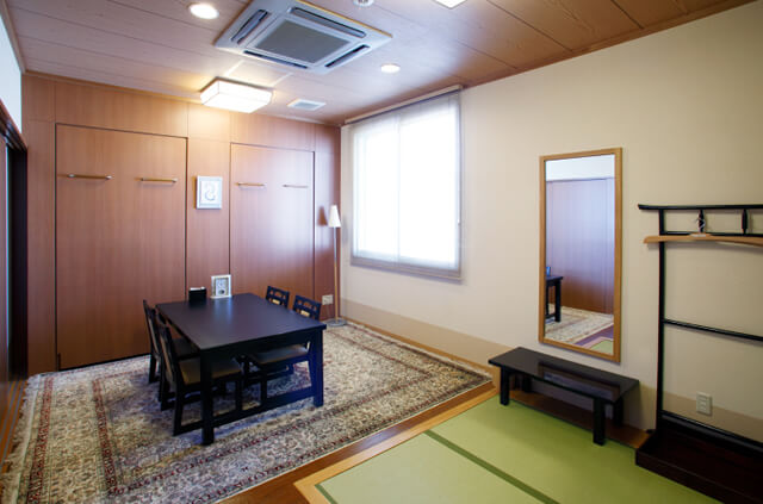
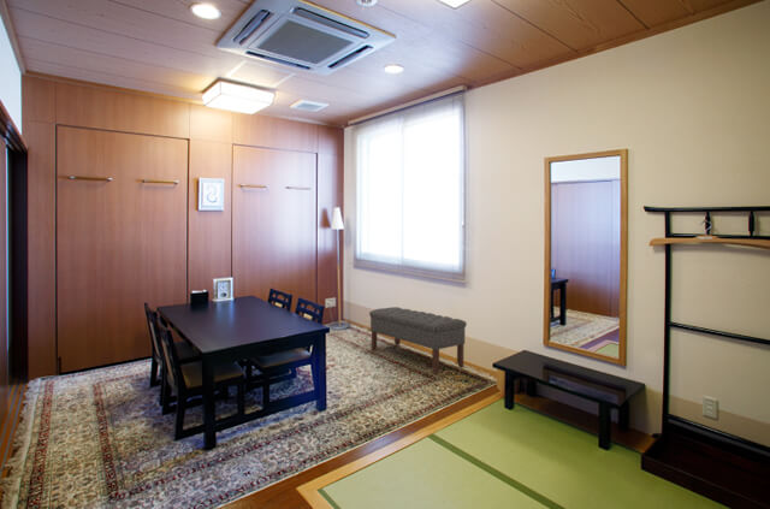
+ bench [368,306,468,375]
